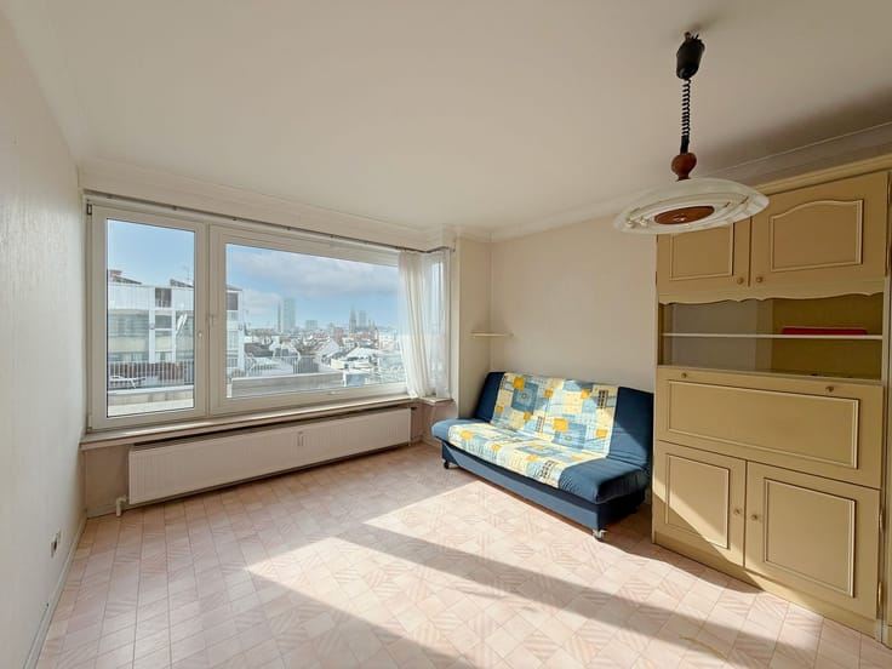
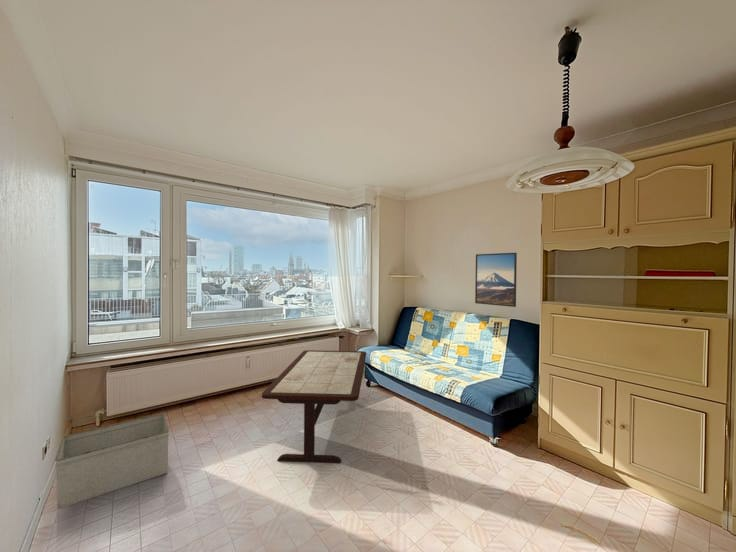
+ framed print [474,252,518,308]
+ storage bin [54,413,170,510]
+ coffee table [261,349,367,464]
